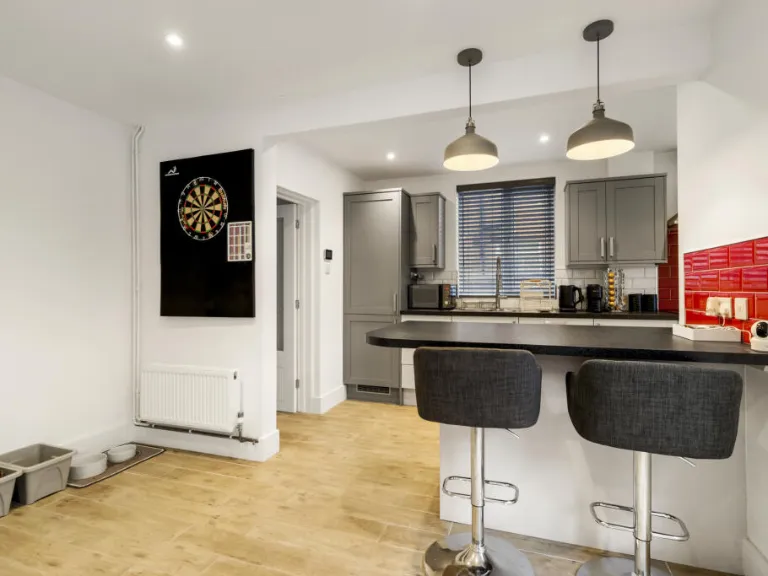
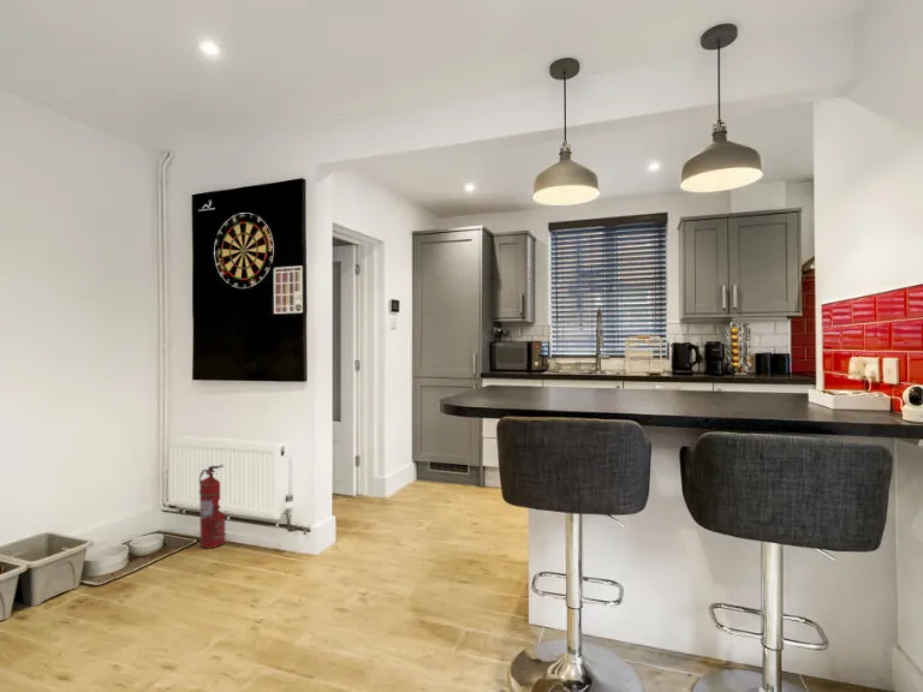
+ fire extinguisher [198,464,226,549]
